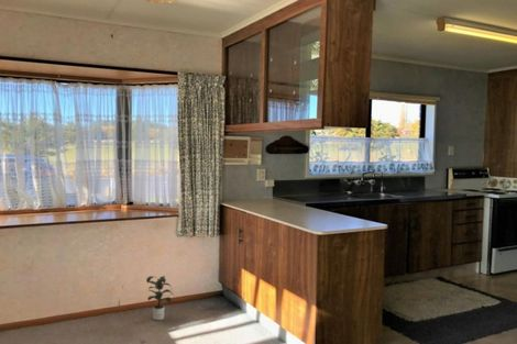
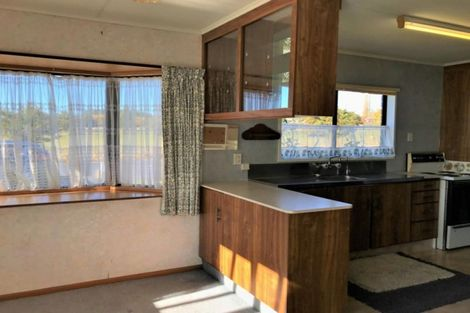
- potted plant [145,275,175,321]
